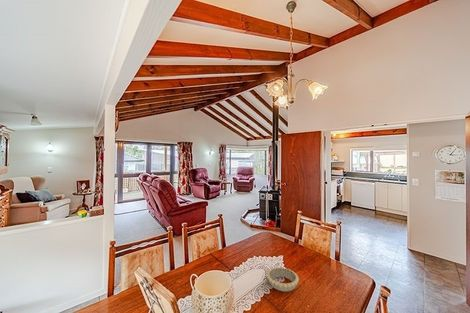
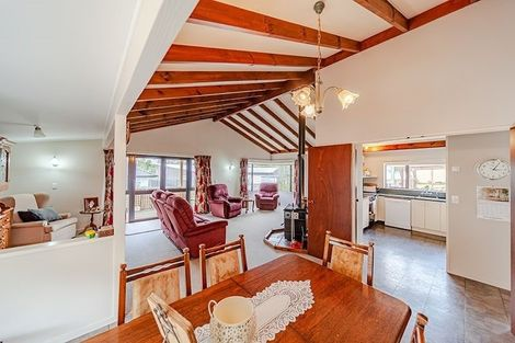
- decorative bowl [266,266,300,292]
